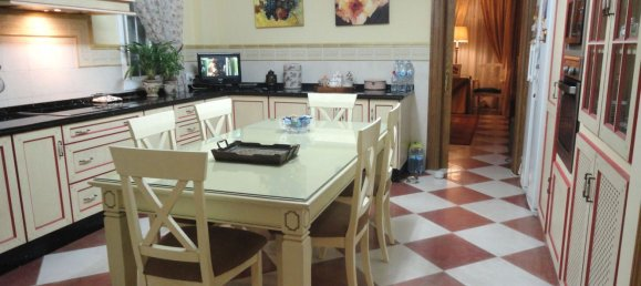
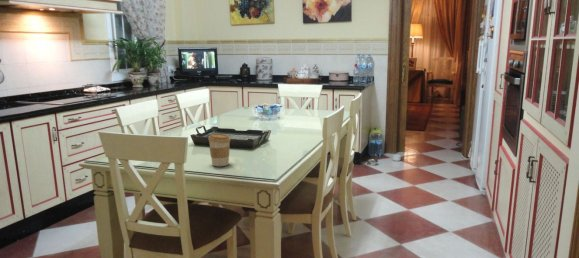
+ coffee cup [207,133,232,167]
